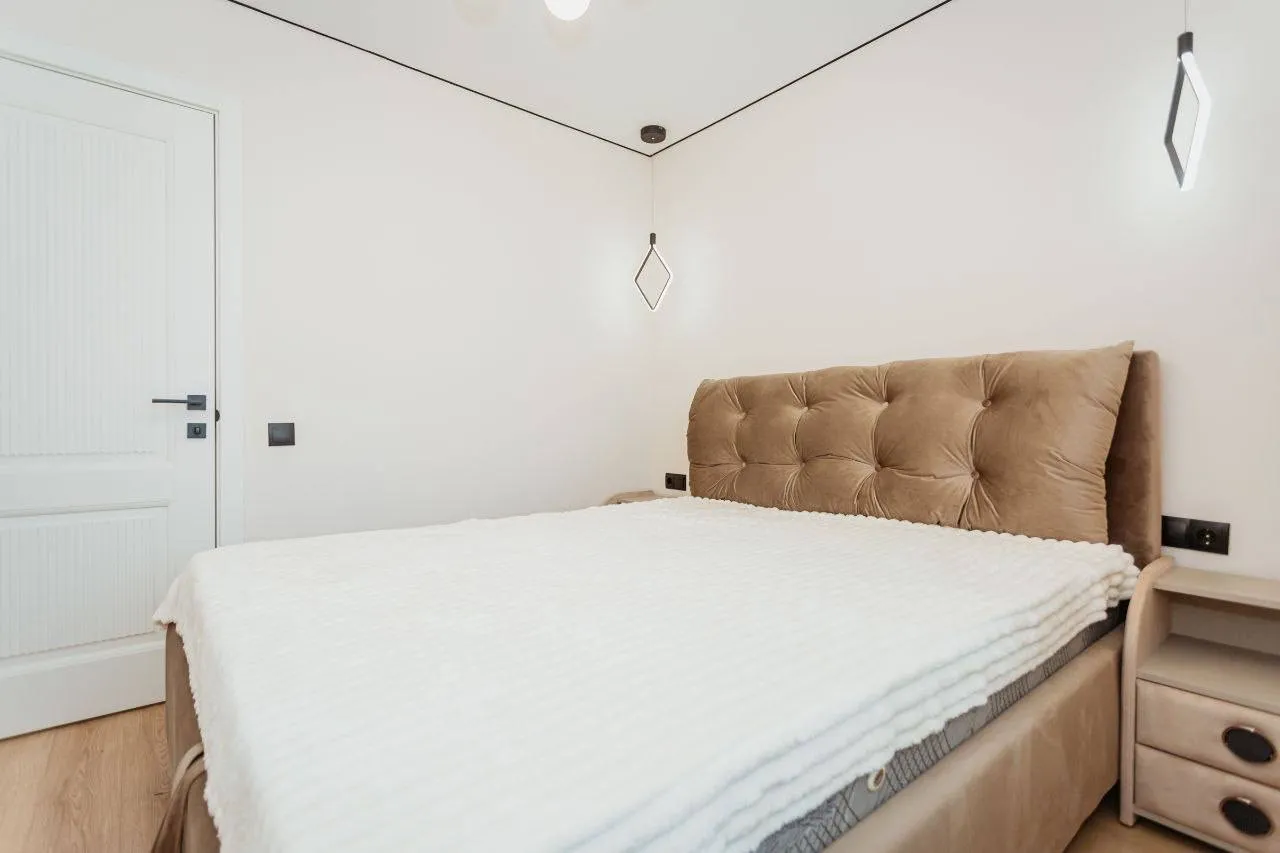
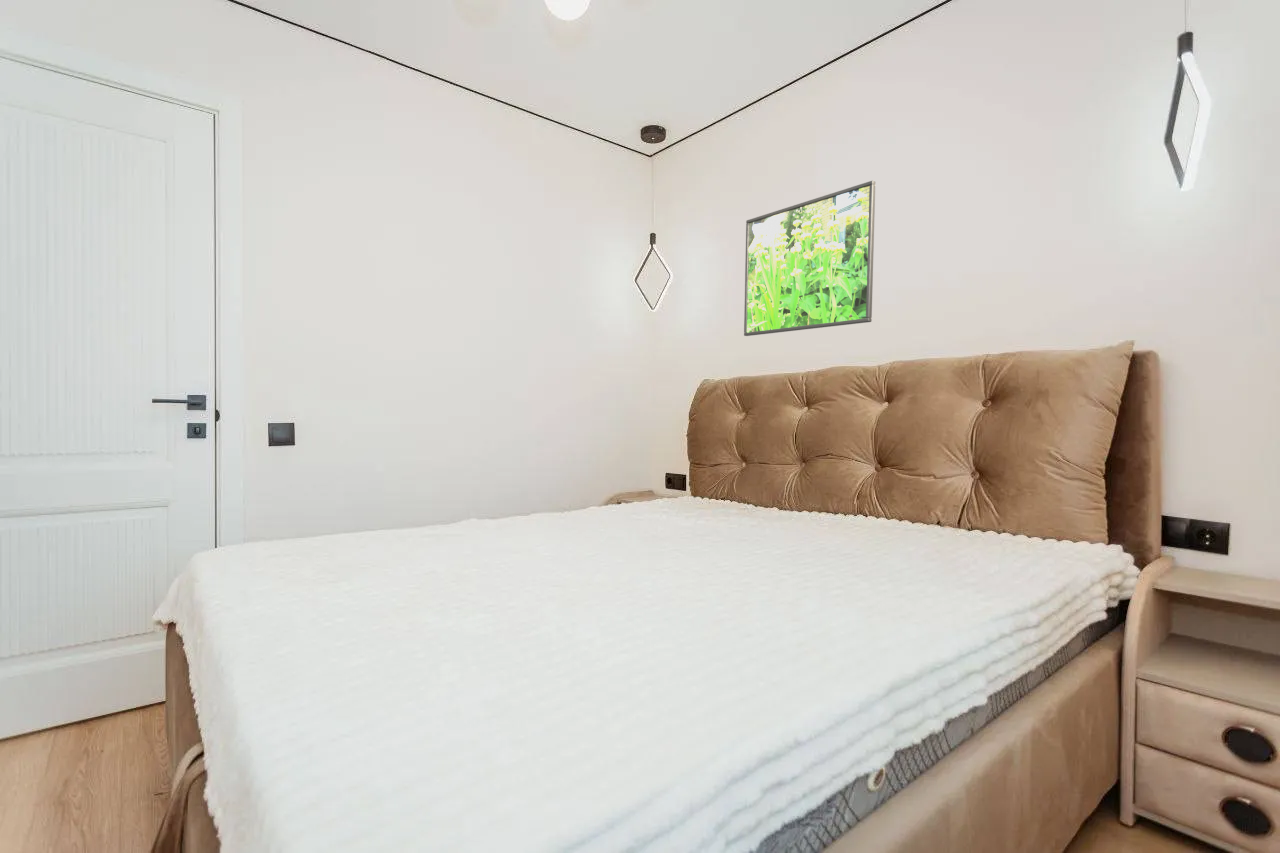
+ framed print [743,179,876,337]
